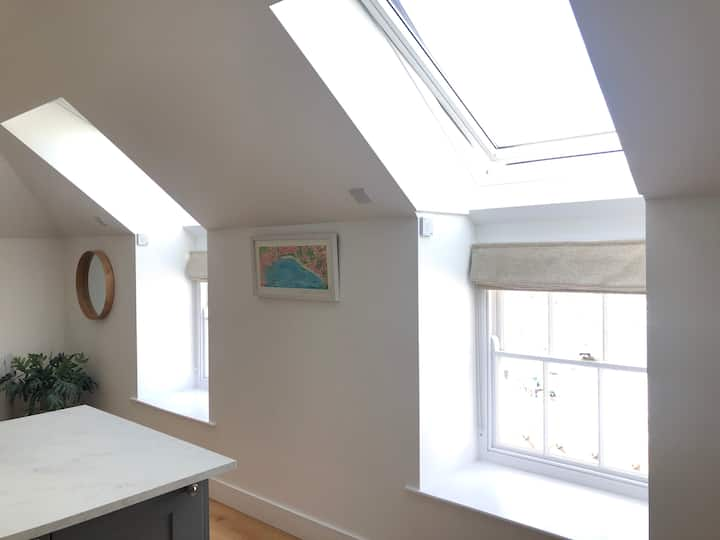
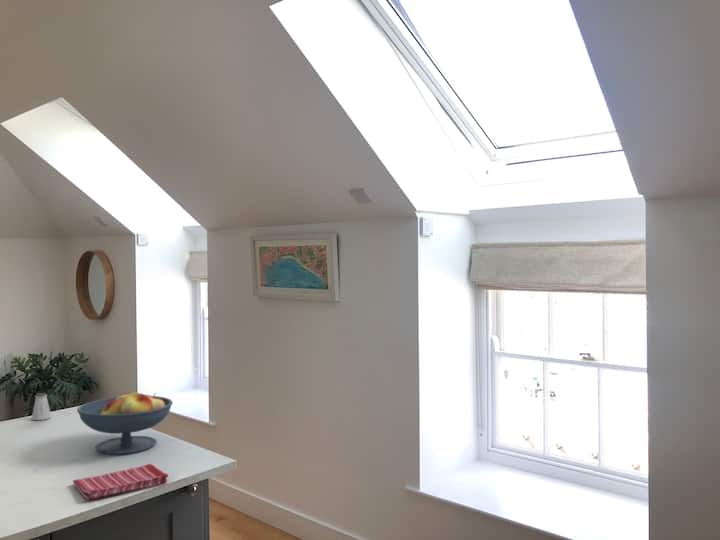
+ saltshaker [31,392,52,421]
+ fruit bowl [76,390,174,455]
+ dish towel [72,463,169,501]
